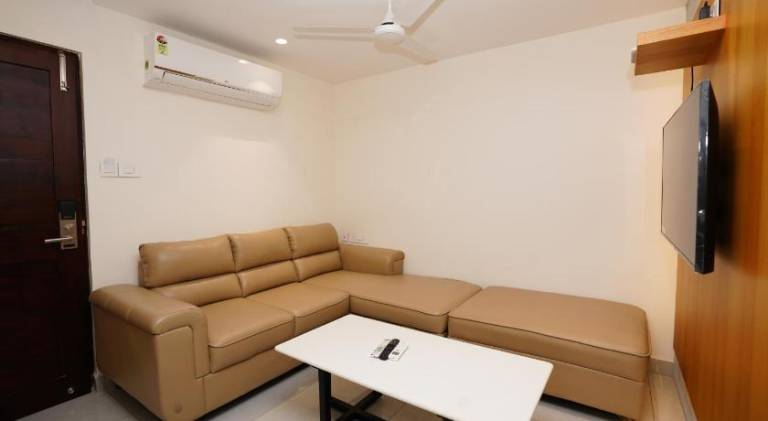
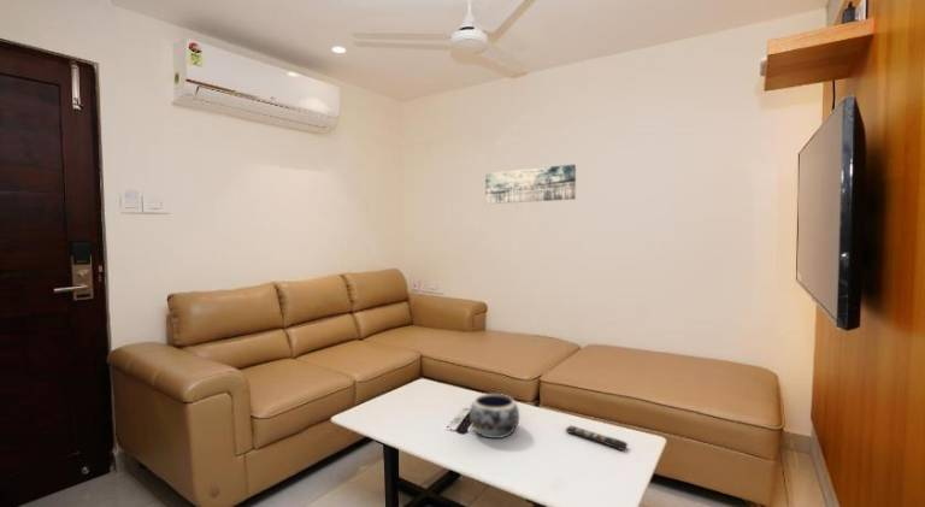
+ wall art [484,164,577,205]
+ decorative bowl [469,393,520,440]
+ remote control [565,424,629,452]
